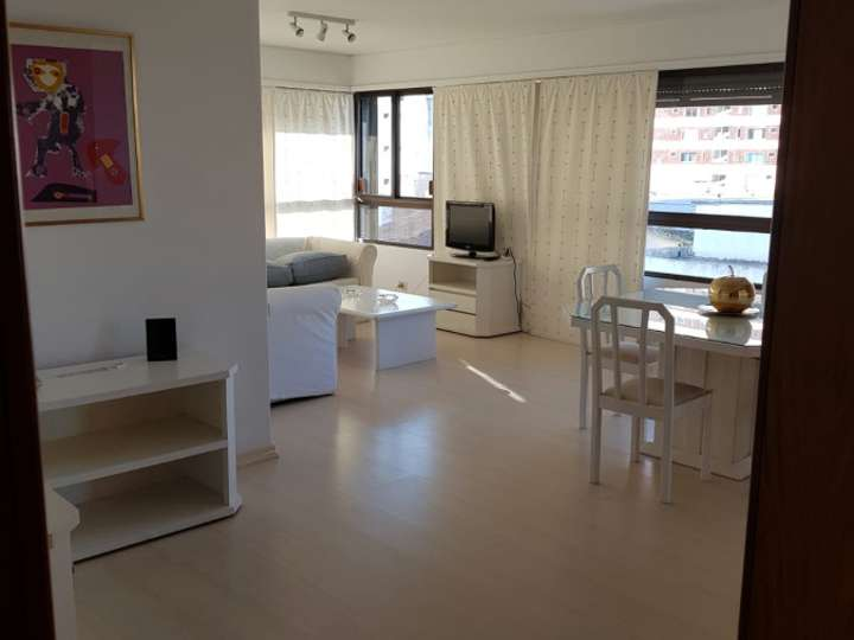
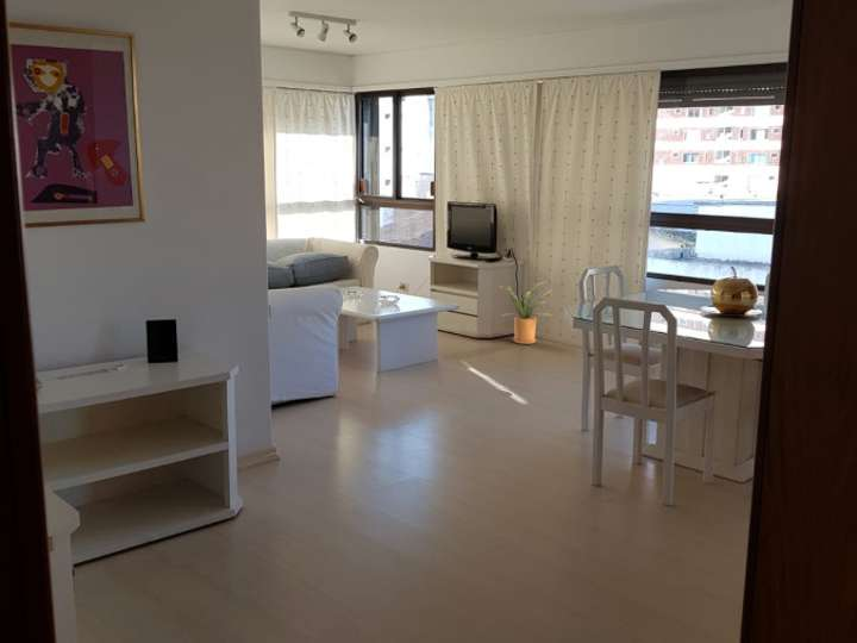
+ house plant [496,280,555,345]
